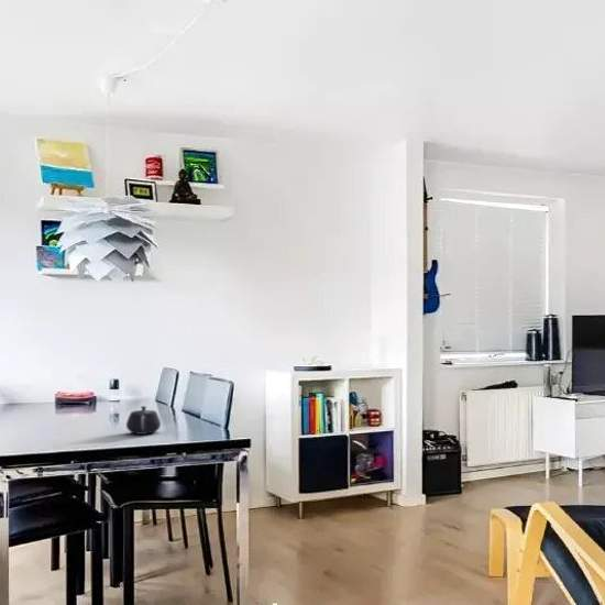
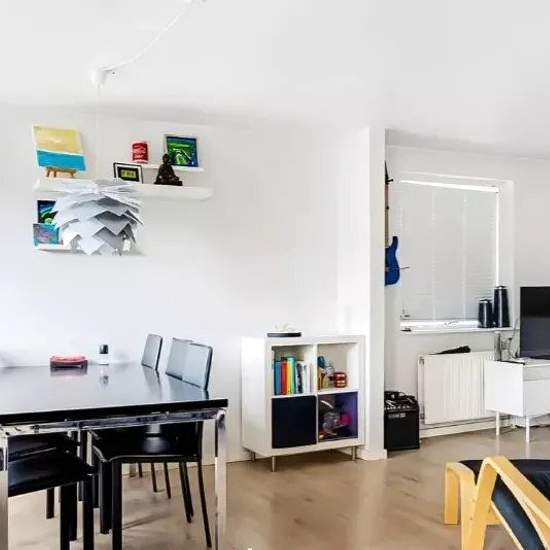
- teapot [125,405,162,436]
